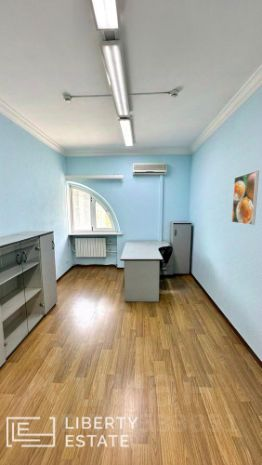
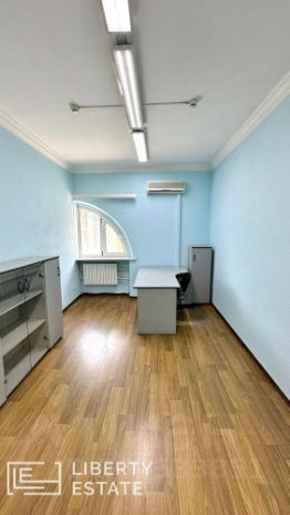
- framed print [231,170,260,226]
